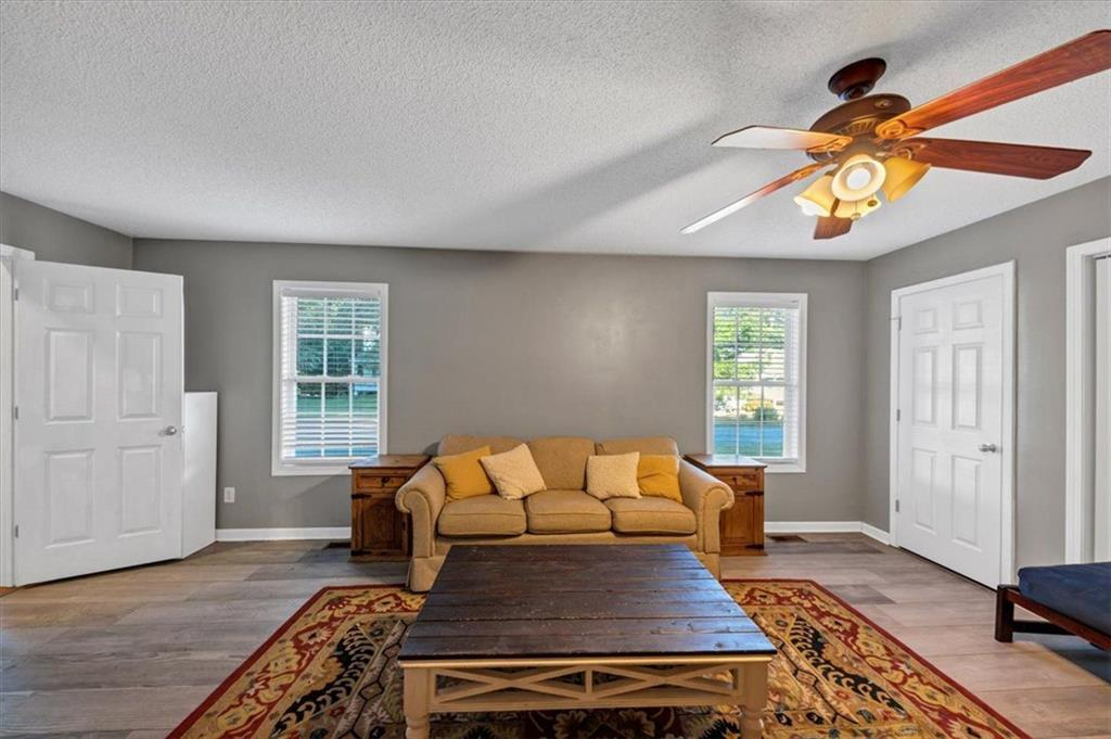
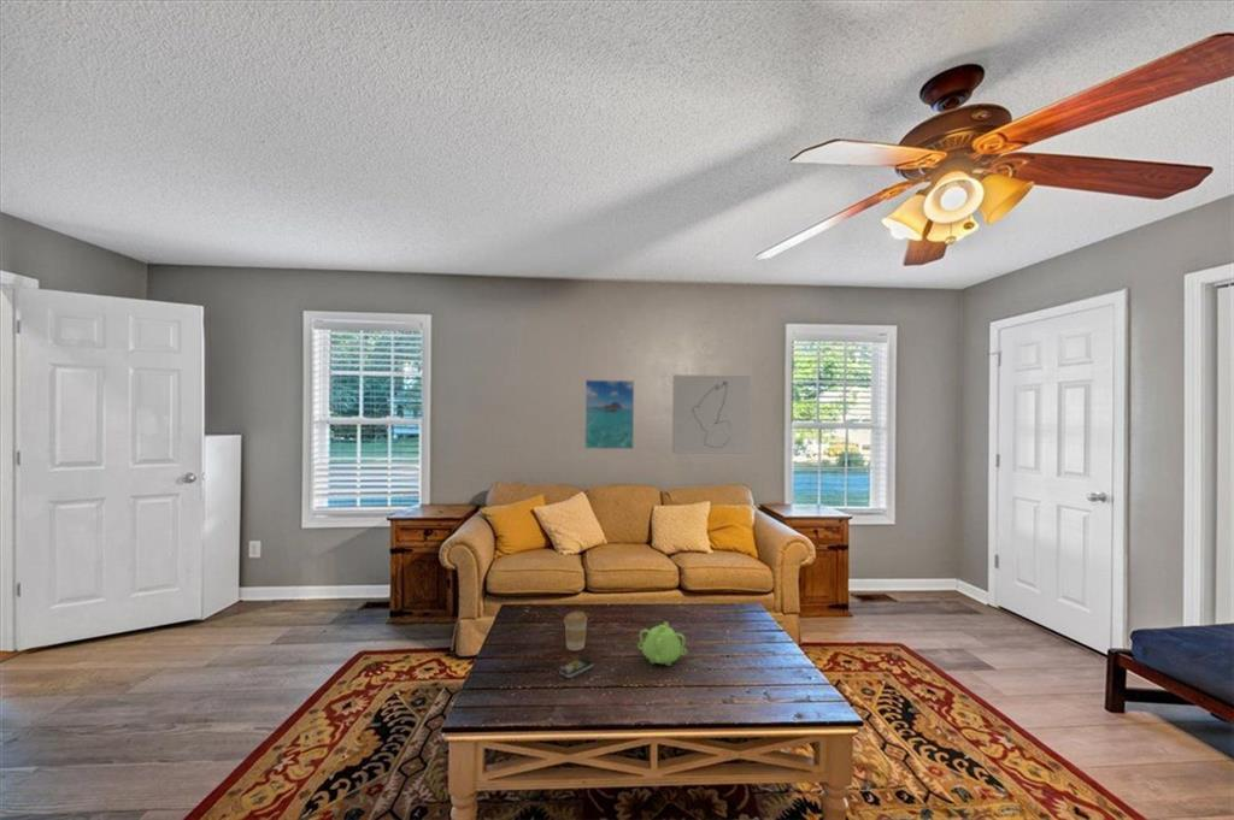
+ wall art [671,373,752,455]
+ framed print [583,378,635,450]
+ teapot [636,620,688,667]
+ remote control [558,656,594,679]
+ coffee cup [563,610,588,651]
